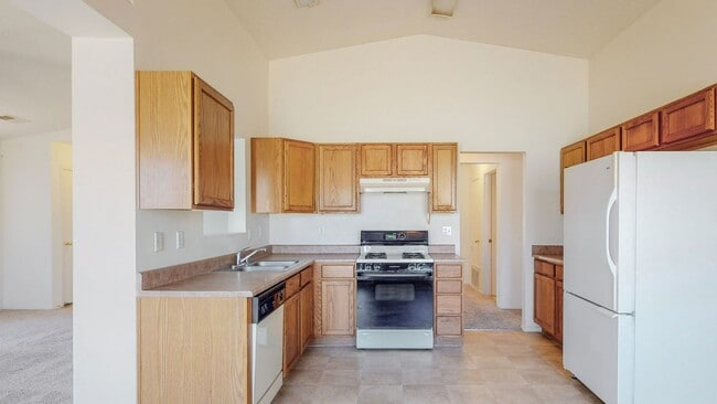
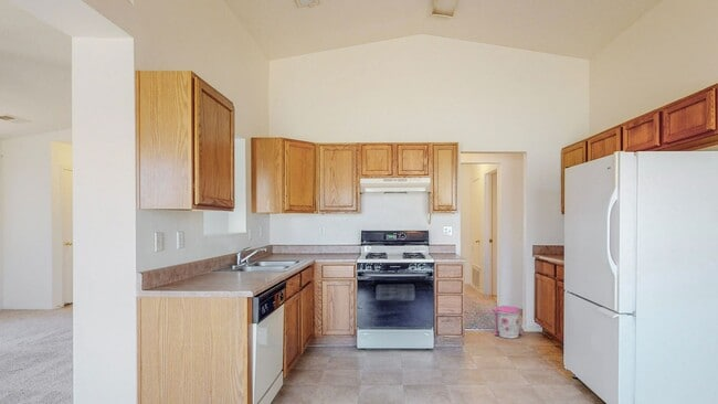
+ trash can [490,305,524,340]
